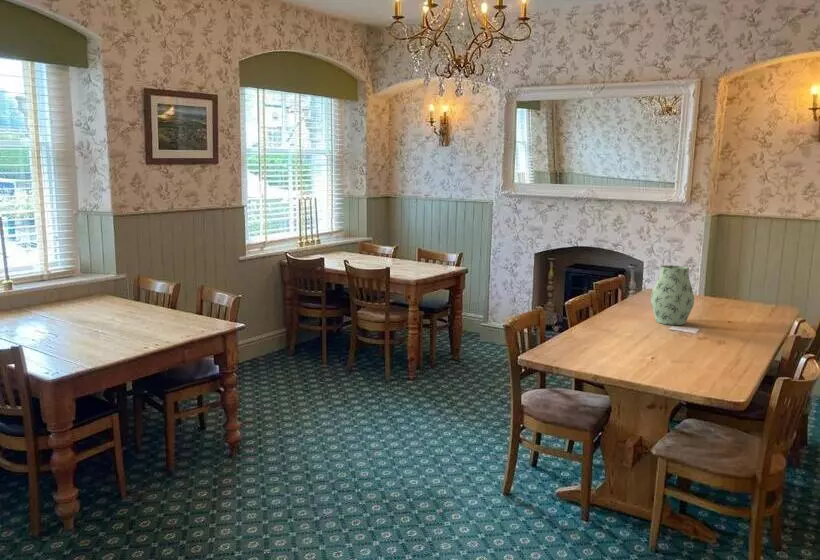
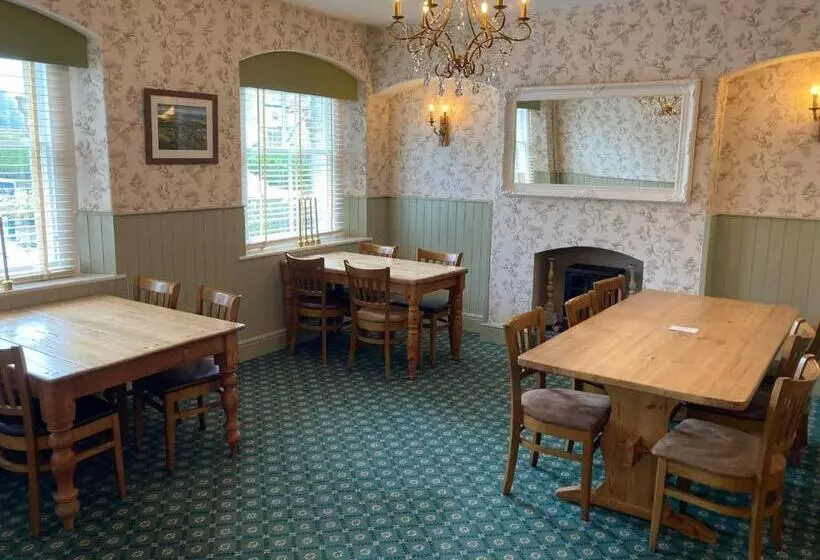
- vase [650,264,695,326]
